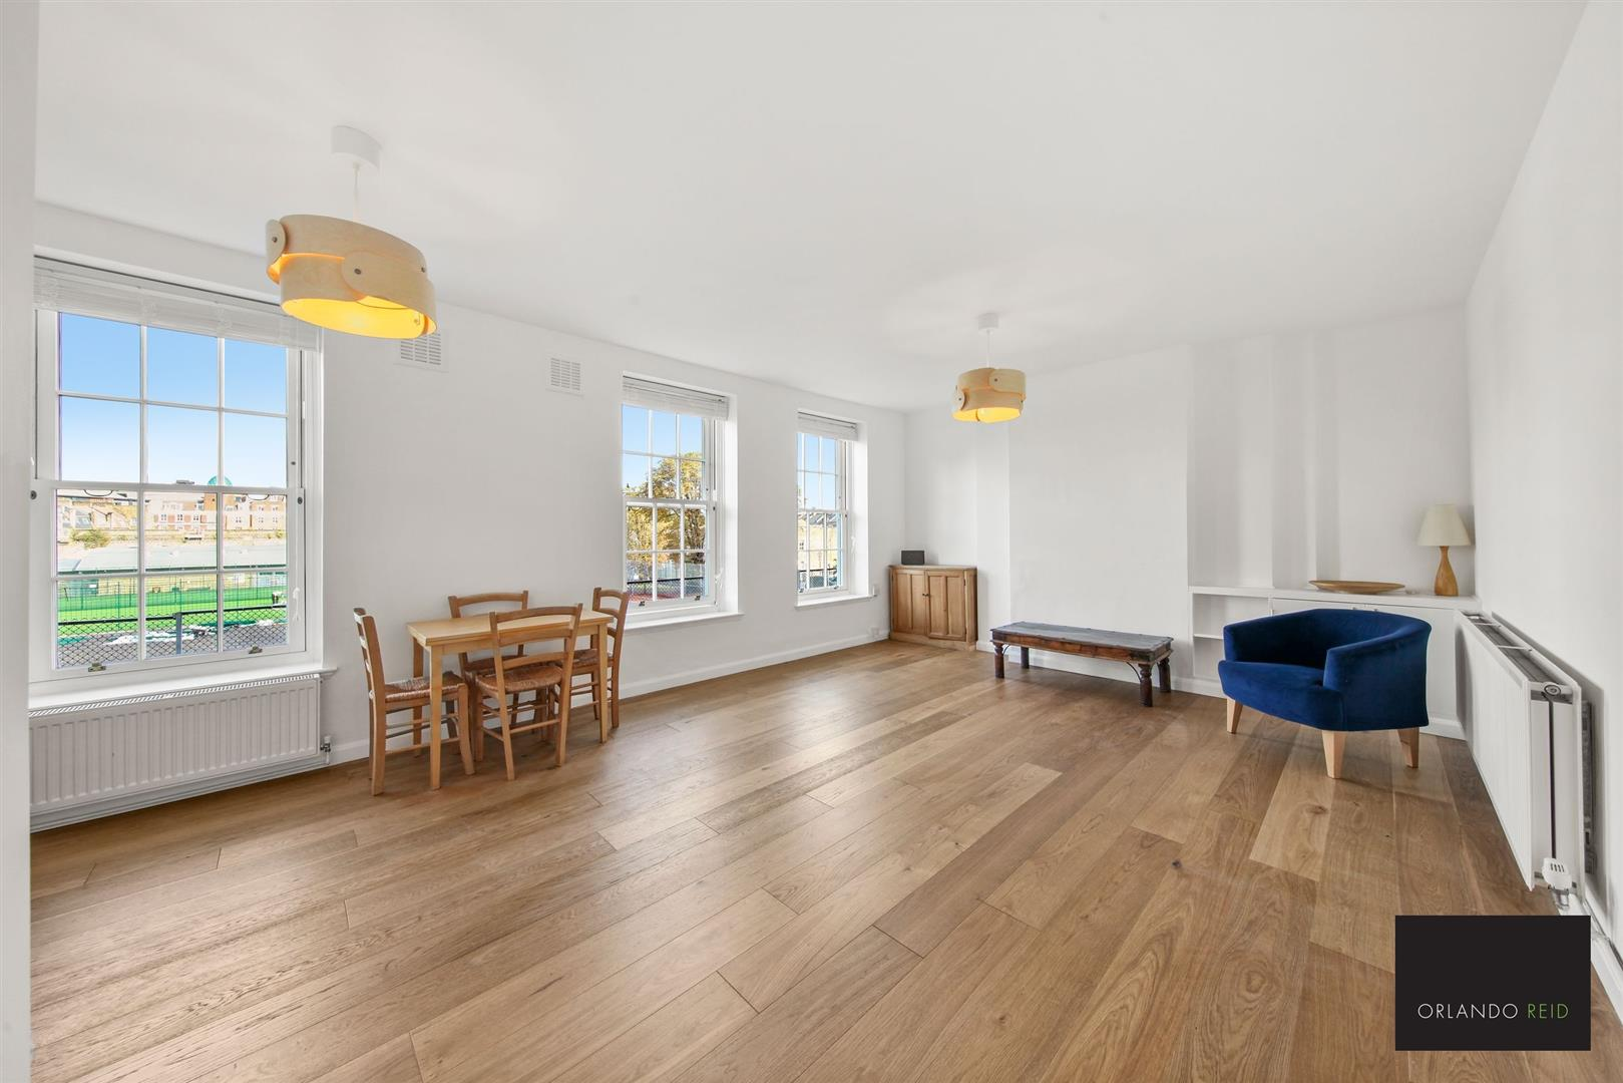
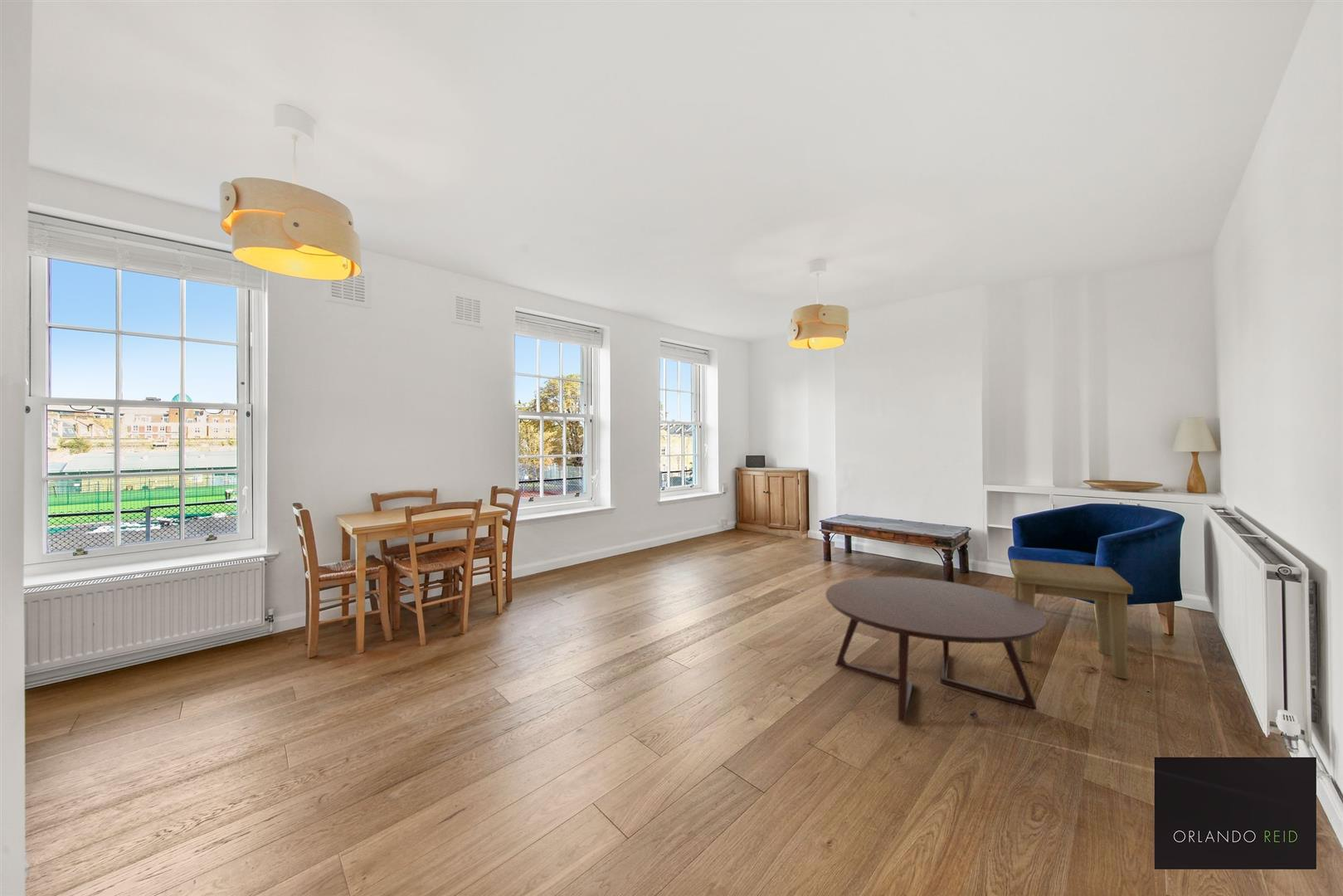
+ coffee table [825,576,1048,723]
+ side table [1010,558,1134,680]
